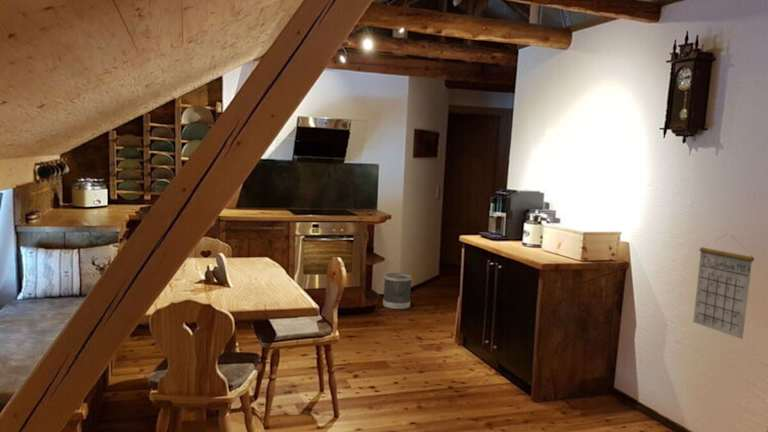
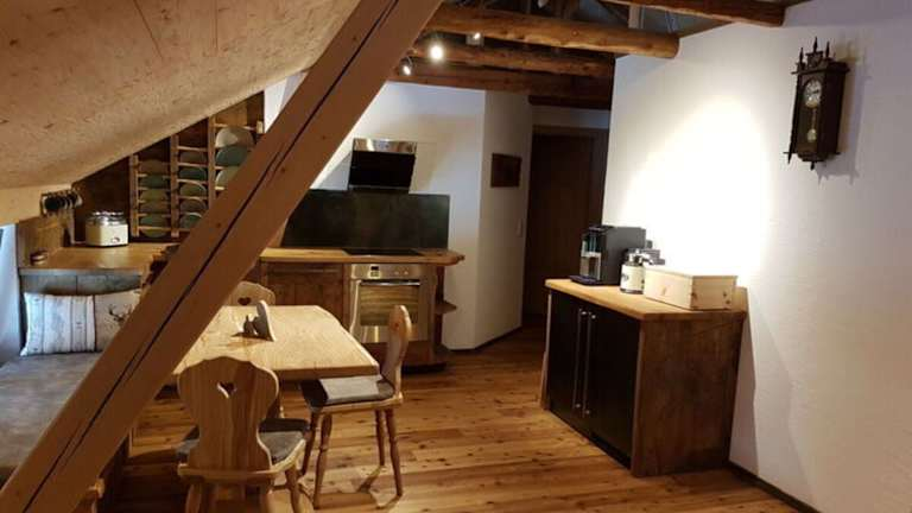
- calendar [692,235,755,340]
- wastebasket [382,272,413,310]
